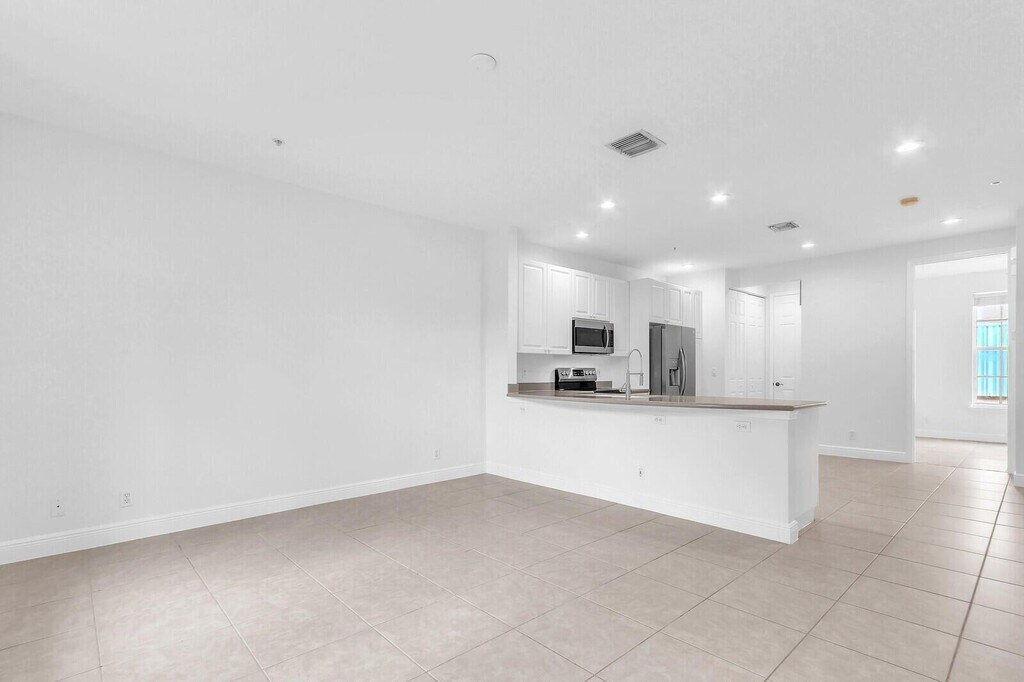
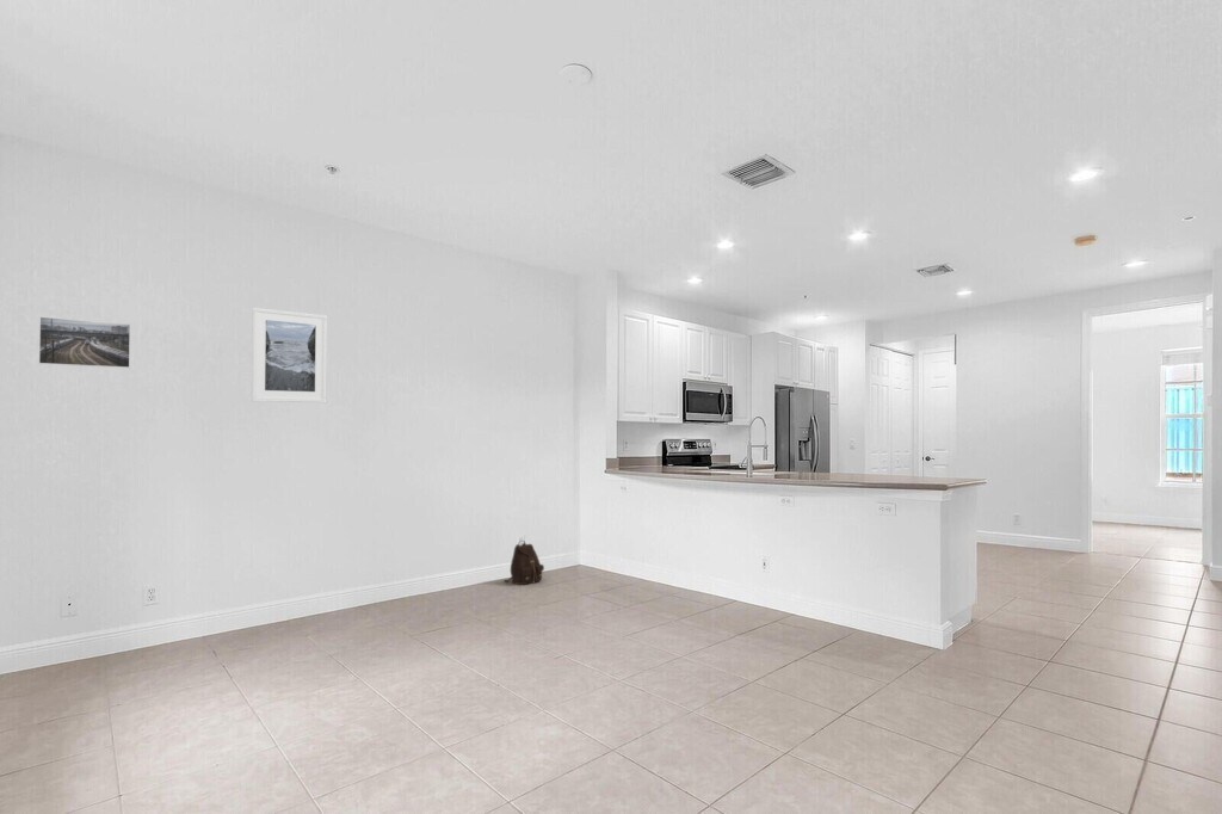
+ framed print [37,315,131,369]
+ backpack [502,539,545,586]
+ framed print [251,307,328,403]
